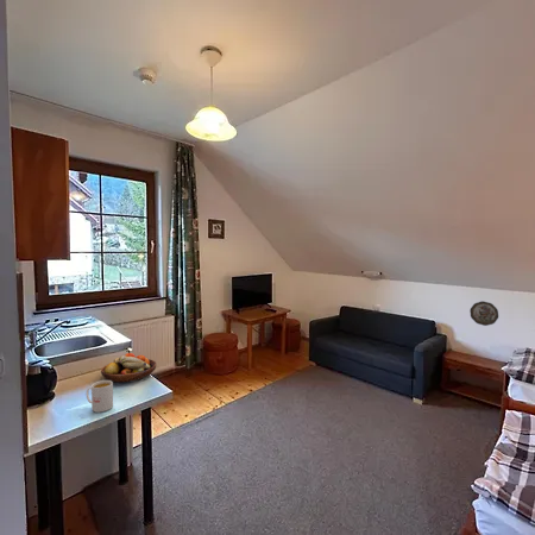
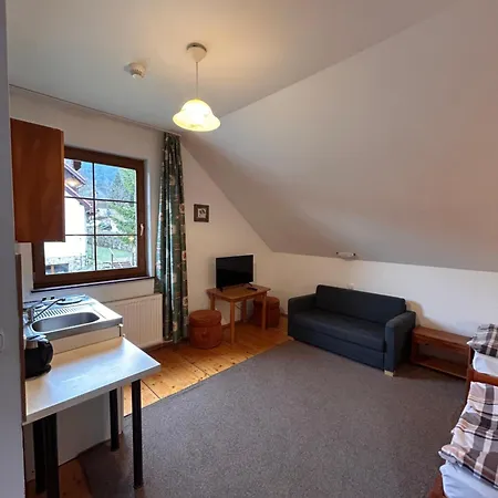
- decorative plate [468,300,499,327]
- mug [86,379,114,414]
- fruit bowl [100,352,157,384]
